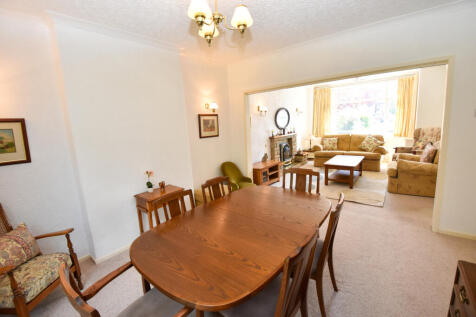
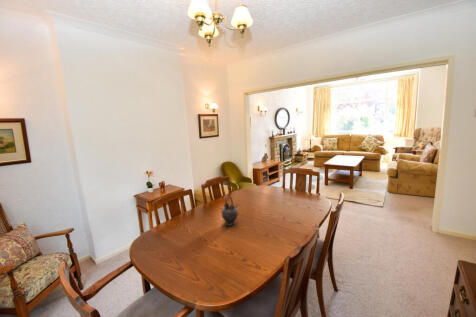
+ teapot [221,195,239,227]
